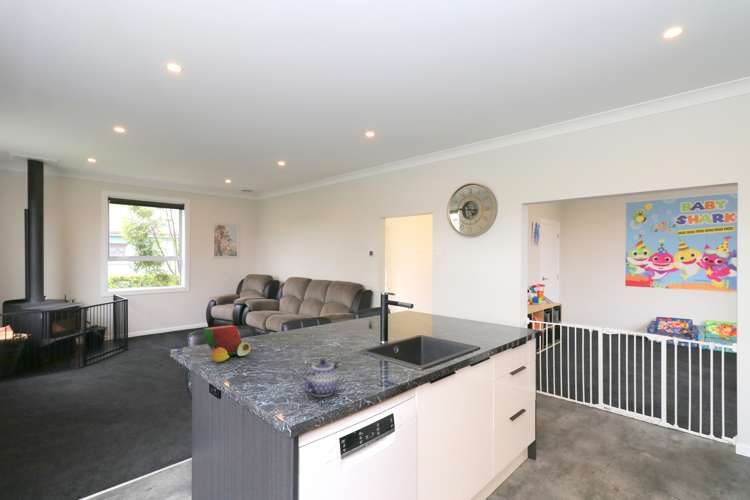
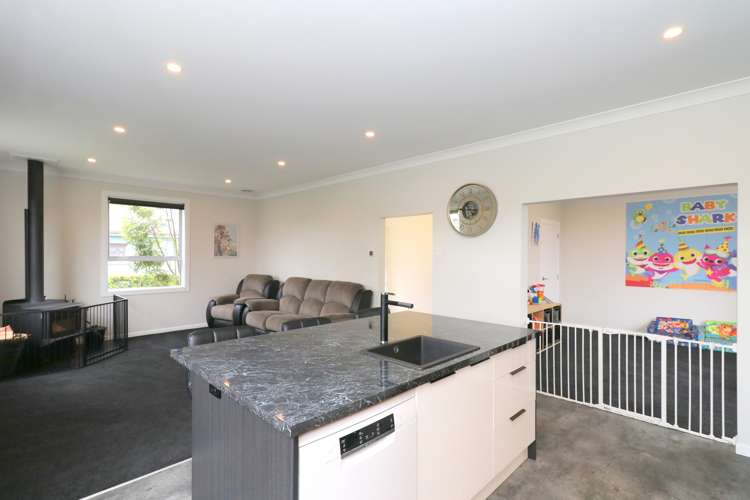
- teapot [301,358,341,398]
- watermelon [203,324,252,363]
